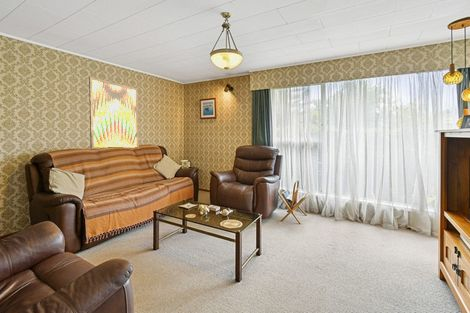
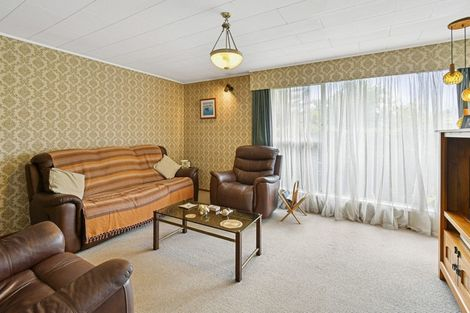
- wall art [88,76,139,150]
